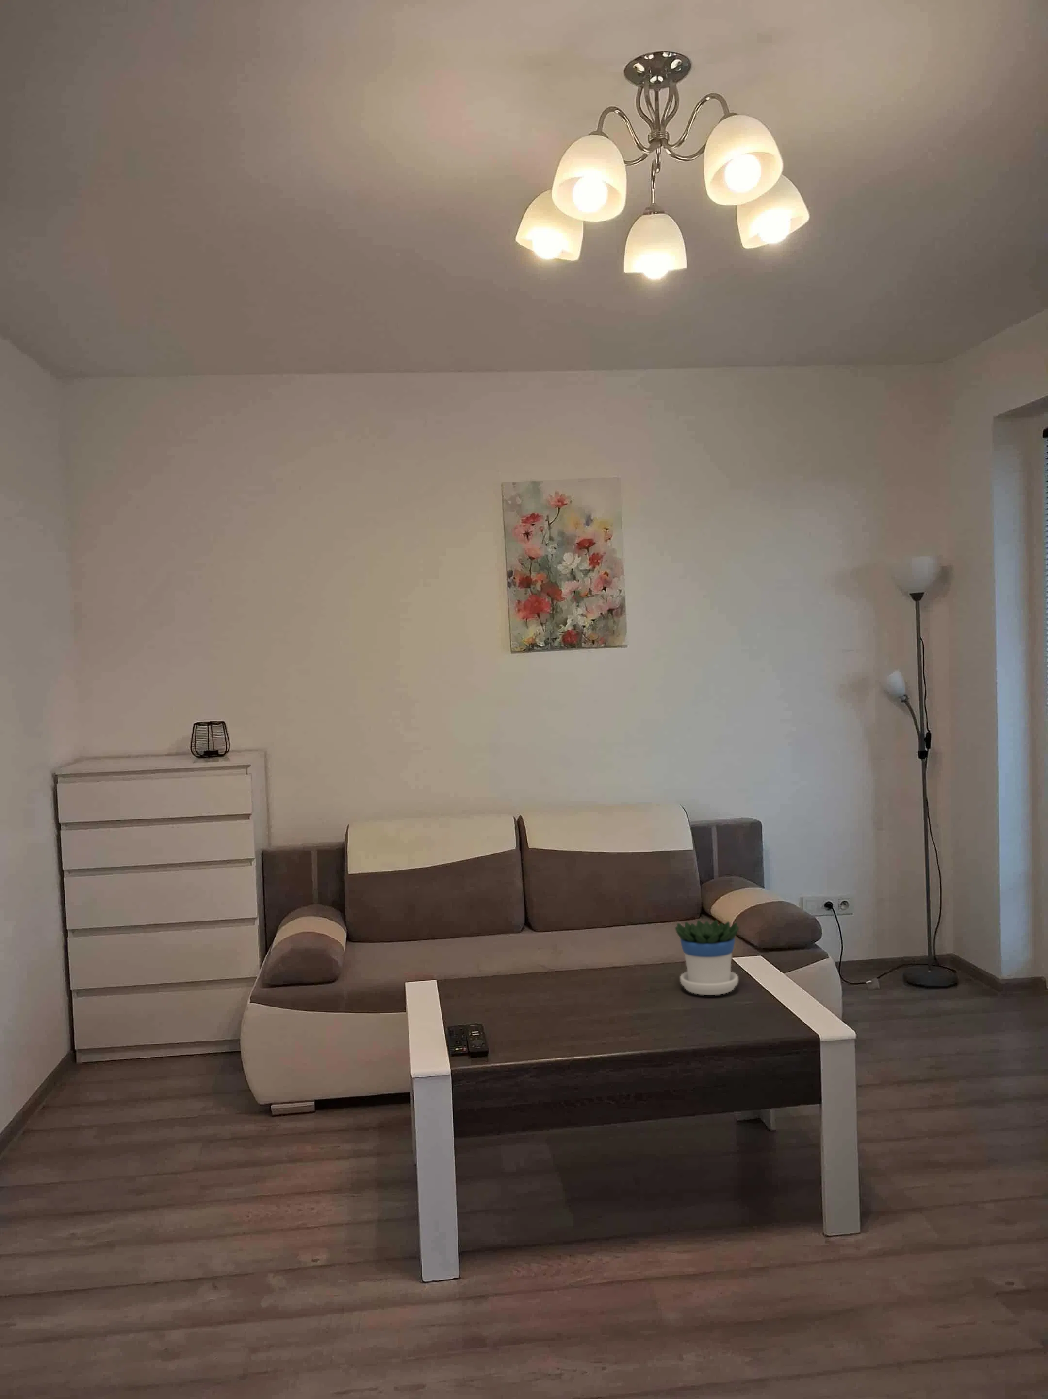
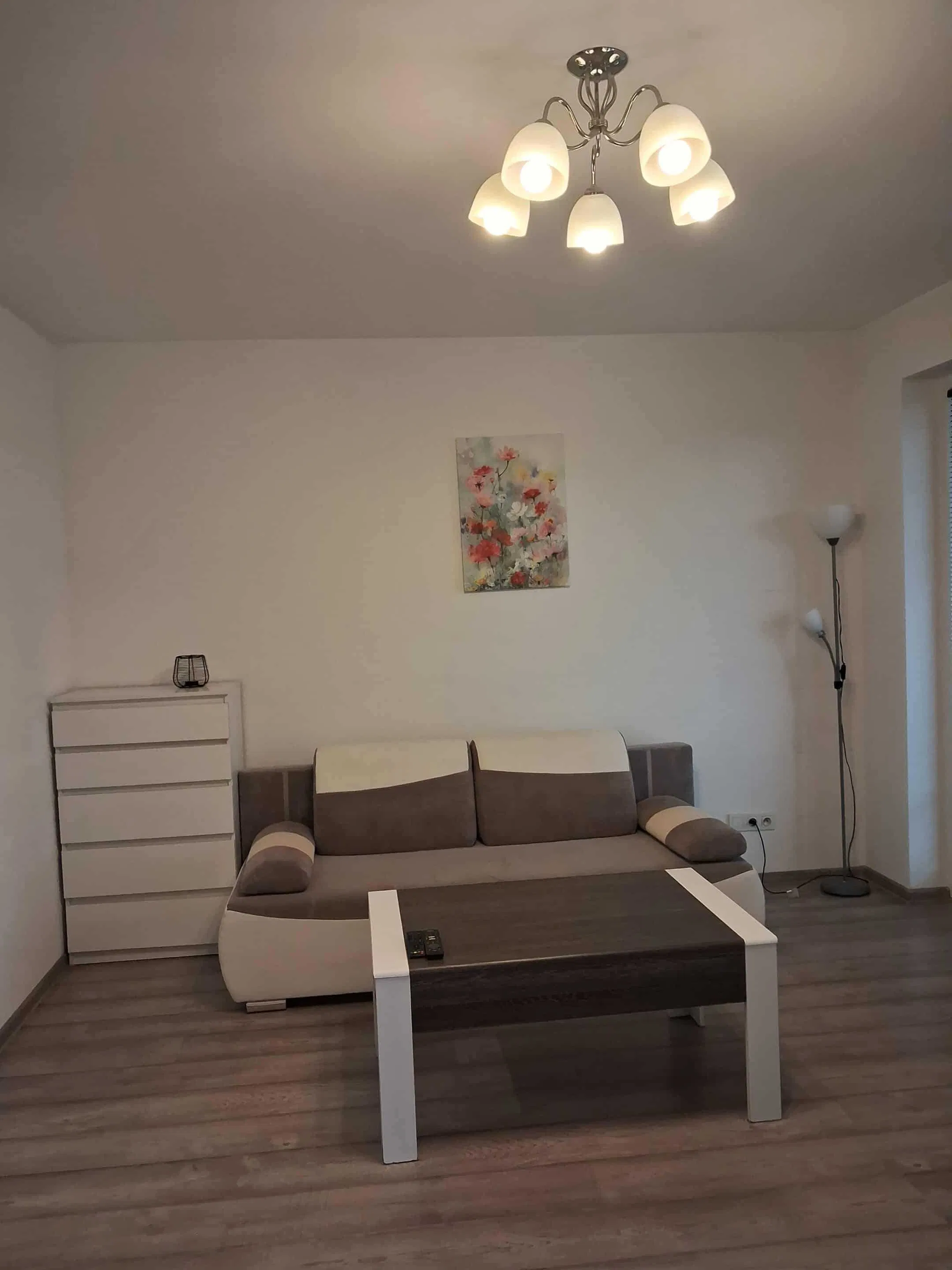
- flowerpot [675,920,740,996]
